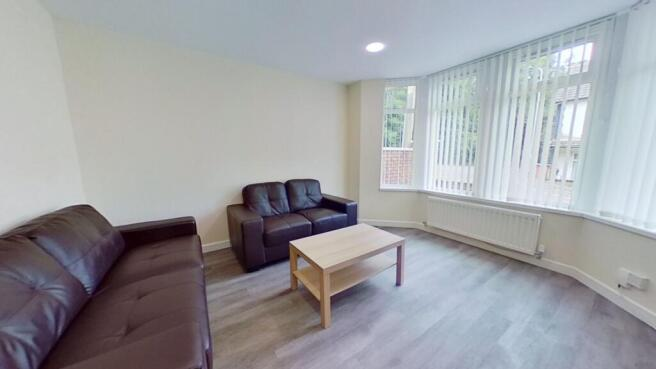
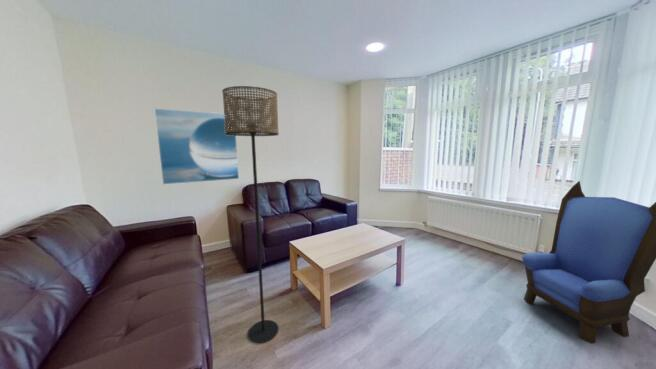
+ floor lamp [221,85,280,344]
+ armchair [521,180,656,344]
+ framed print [153,107,240,185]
